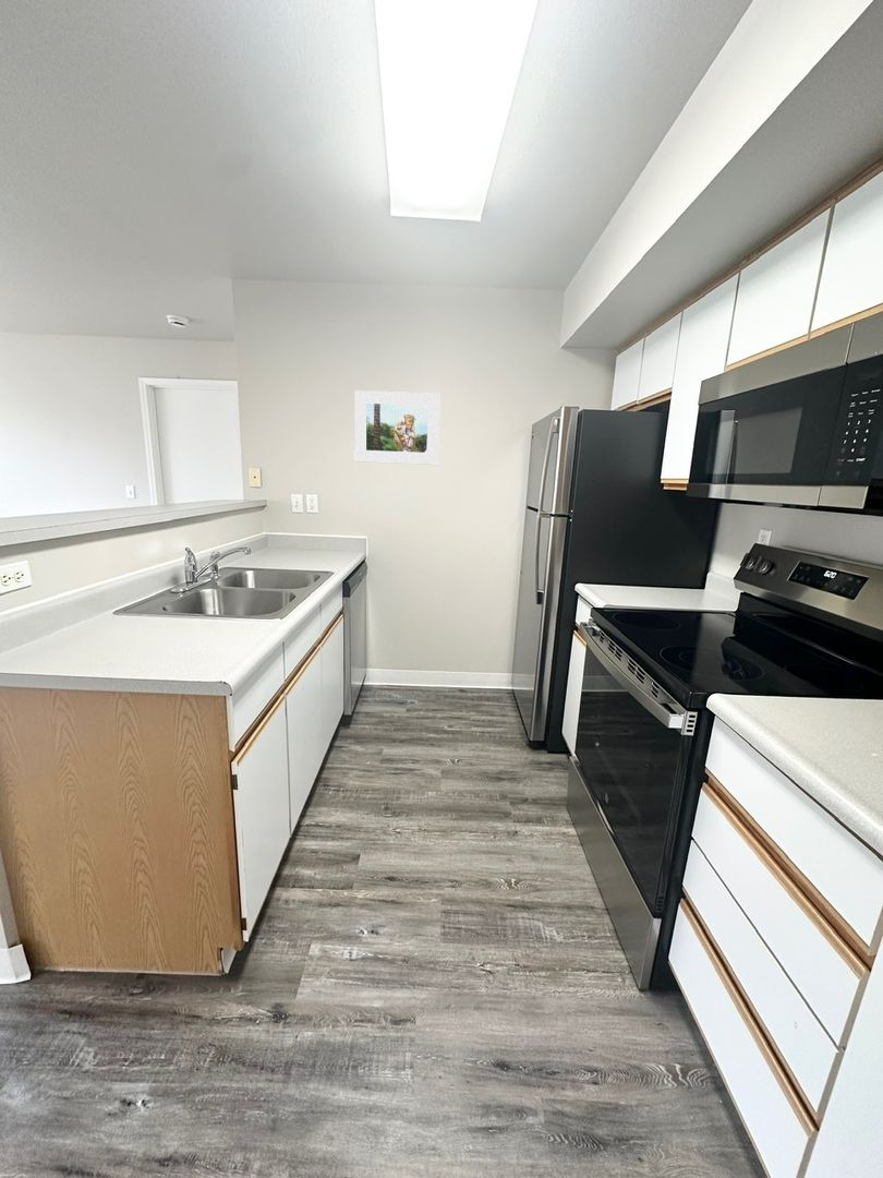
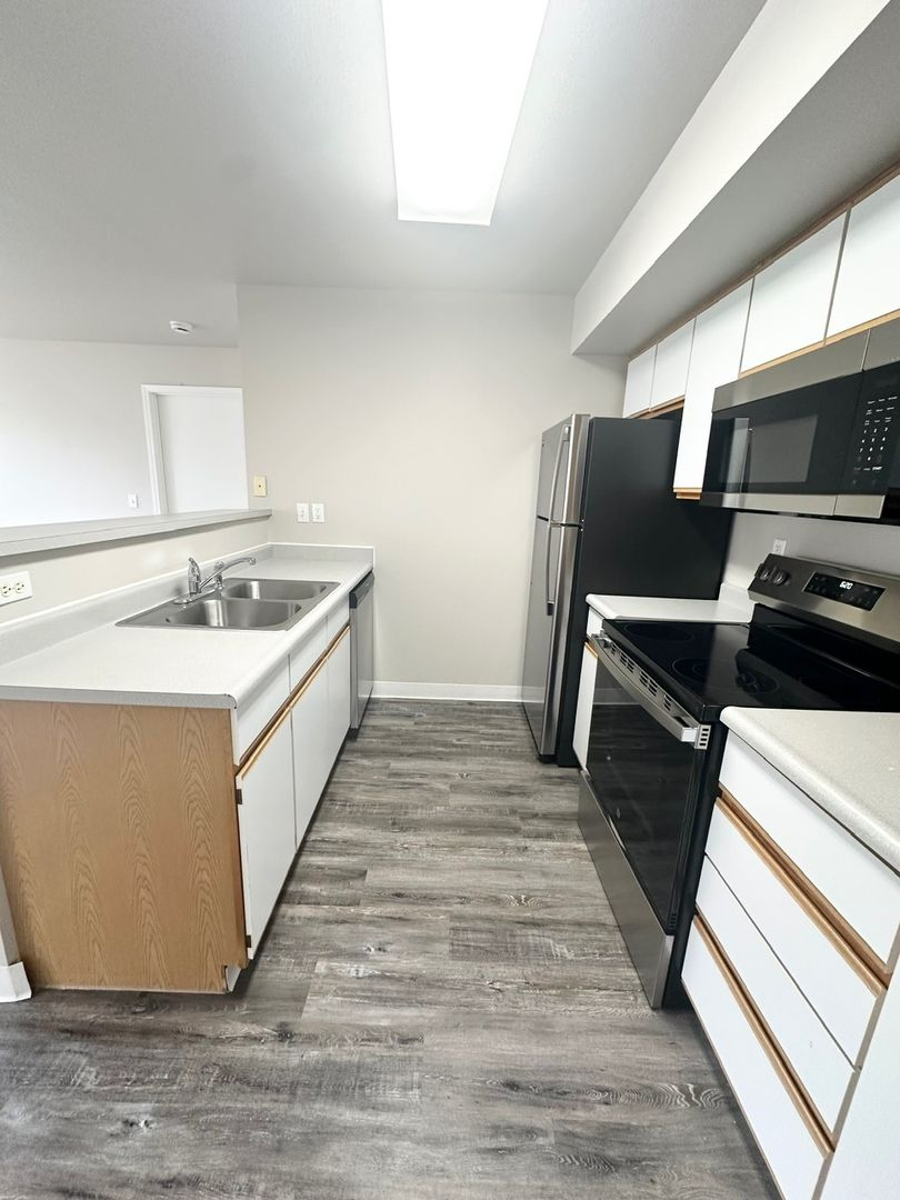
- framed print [353,389,442,466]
